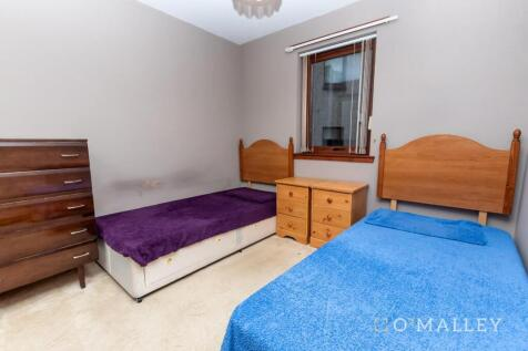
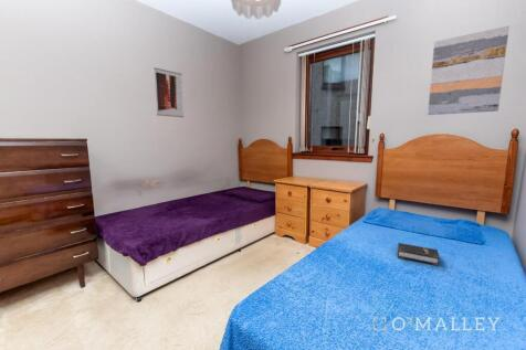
+ wall art [427,24,511,116]
+ wall art [152,66,185,118]
+ hardback book [397,242,441,267]
